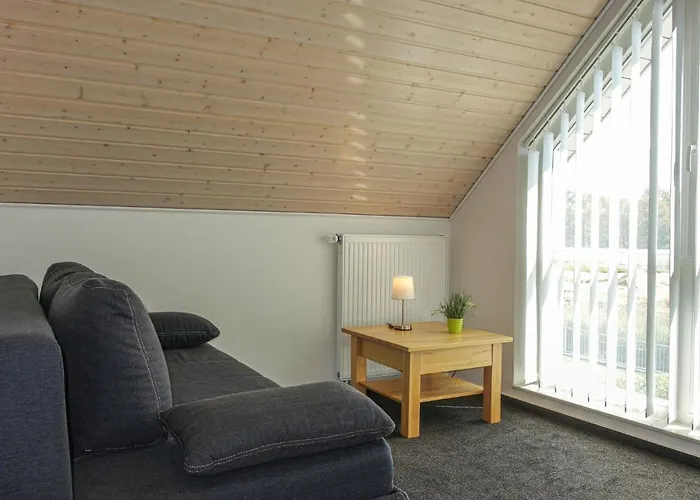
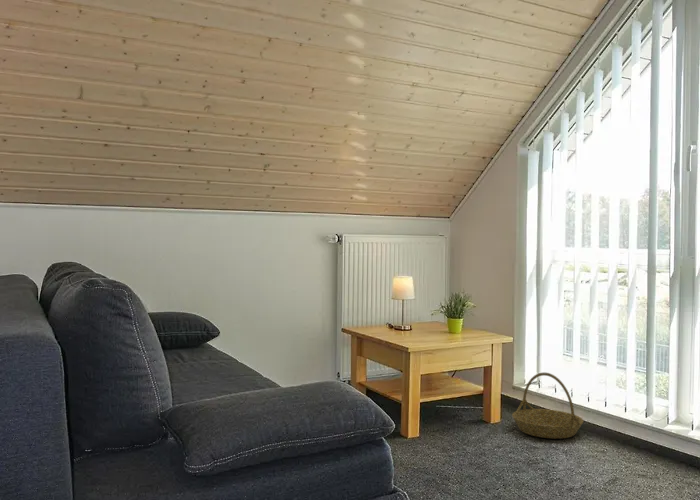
+ basket [511,372,584,440]
